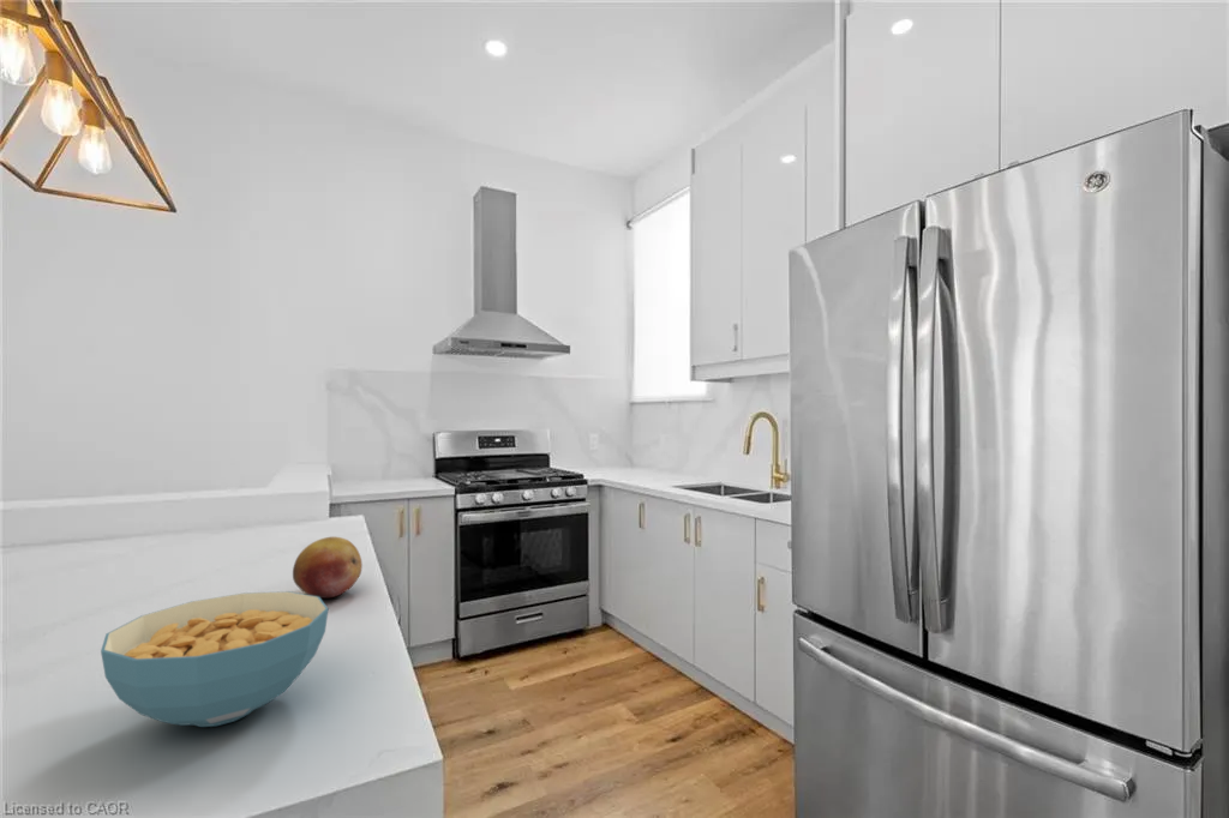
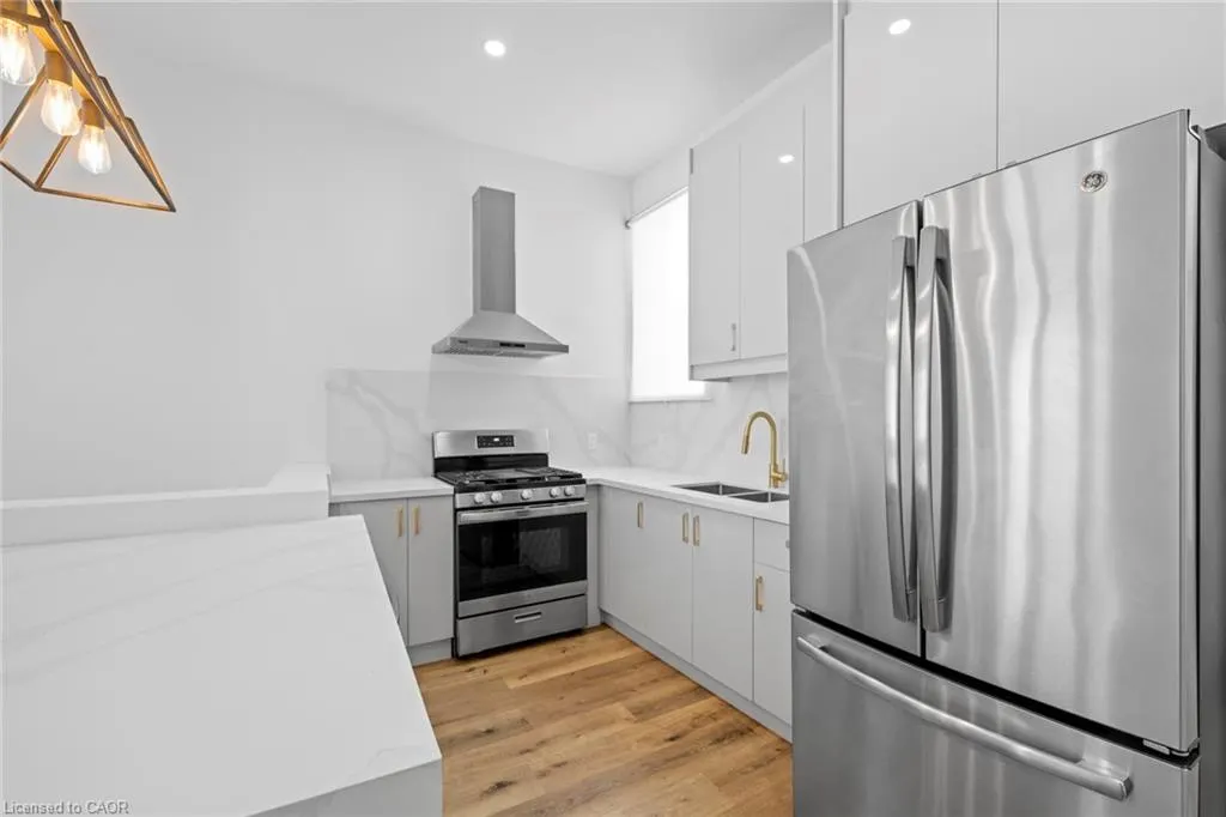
- cereal bowl [100,590,330,728]
- fruit [292,536,364,599]
